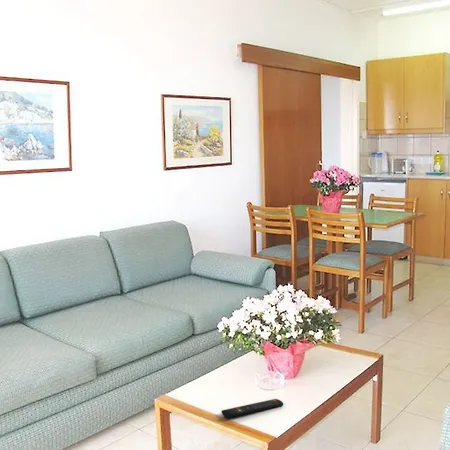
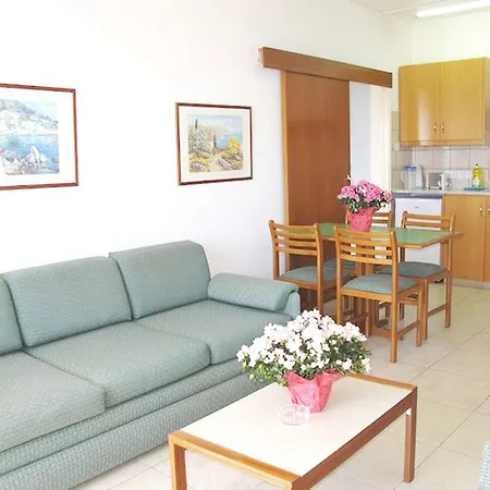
- remote control [221,398,284,419]
